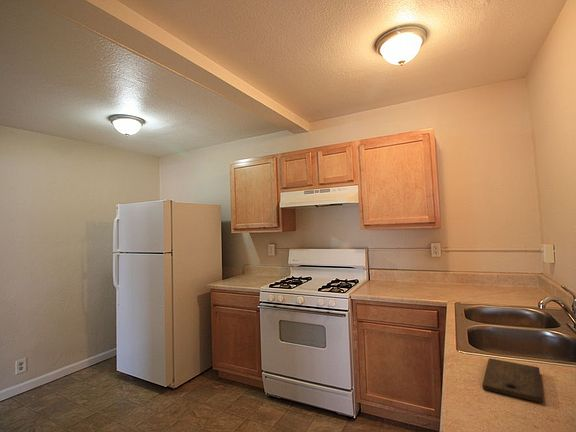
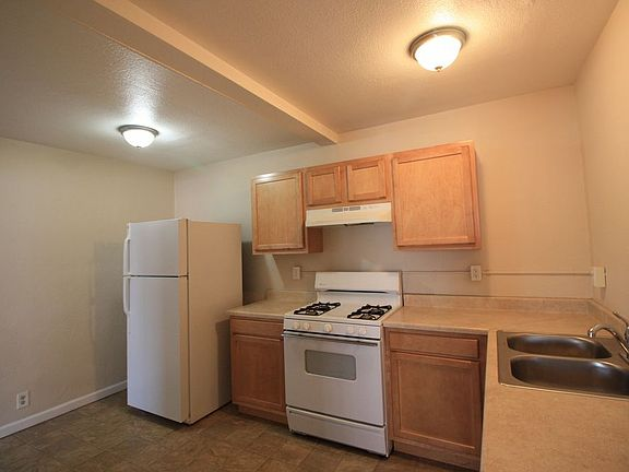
- cutting board [482,358,544,404]
